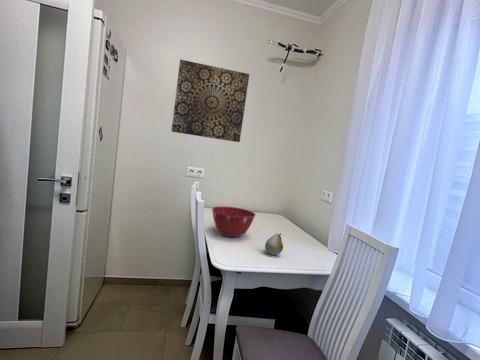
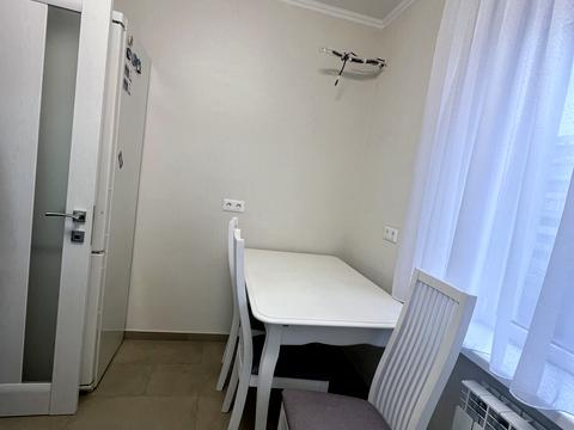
- fruit [264,232,284,256]
- wall art [171,59,250,143]
- mixing bowl [211,206,257,238]
